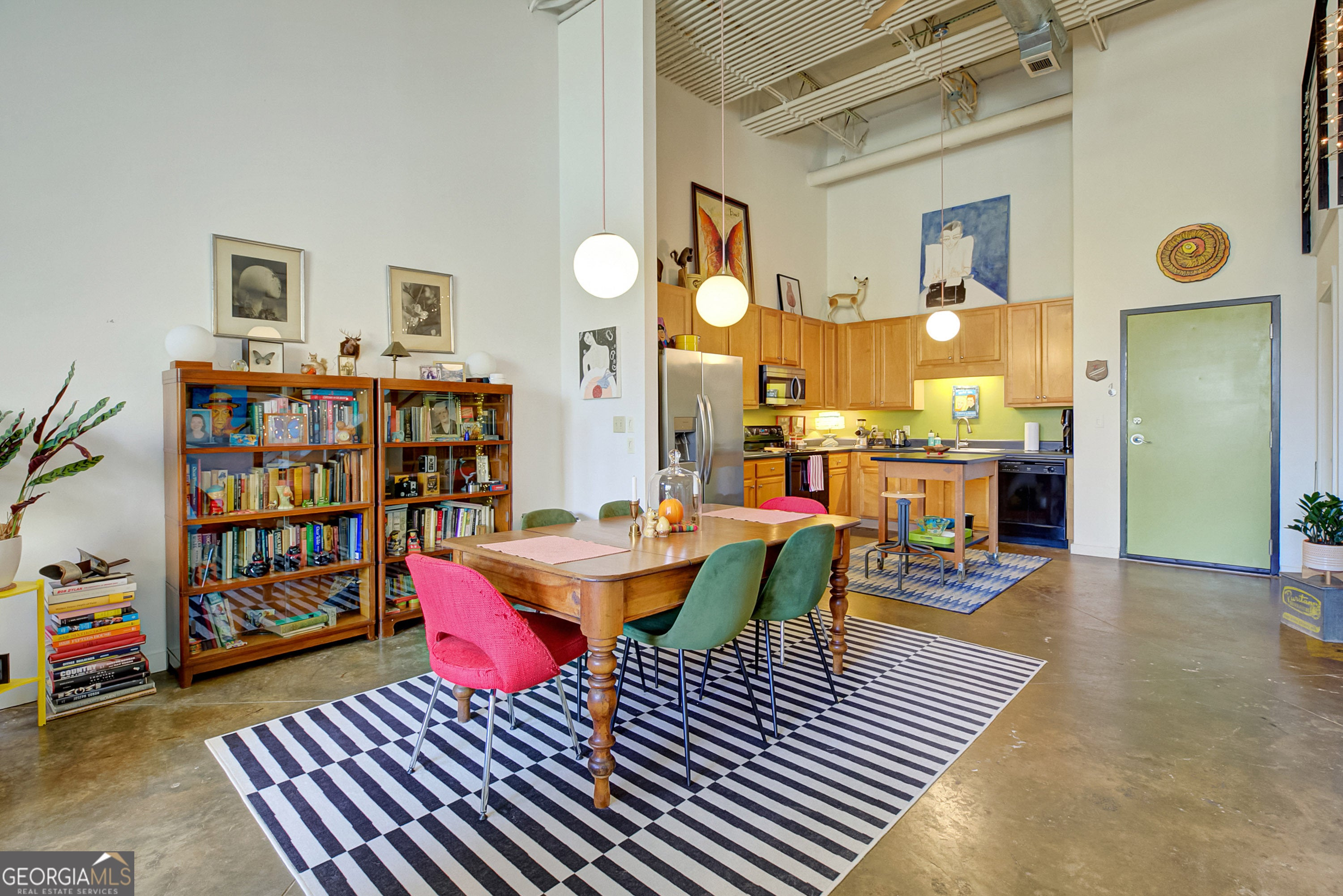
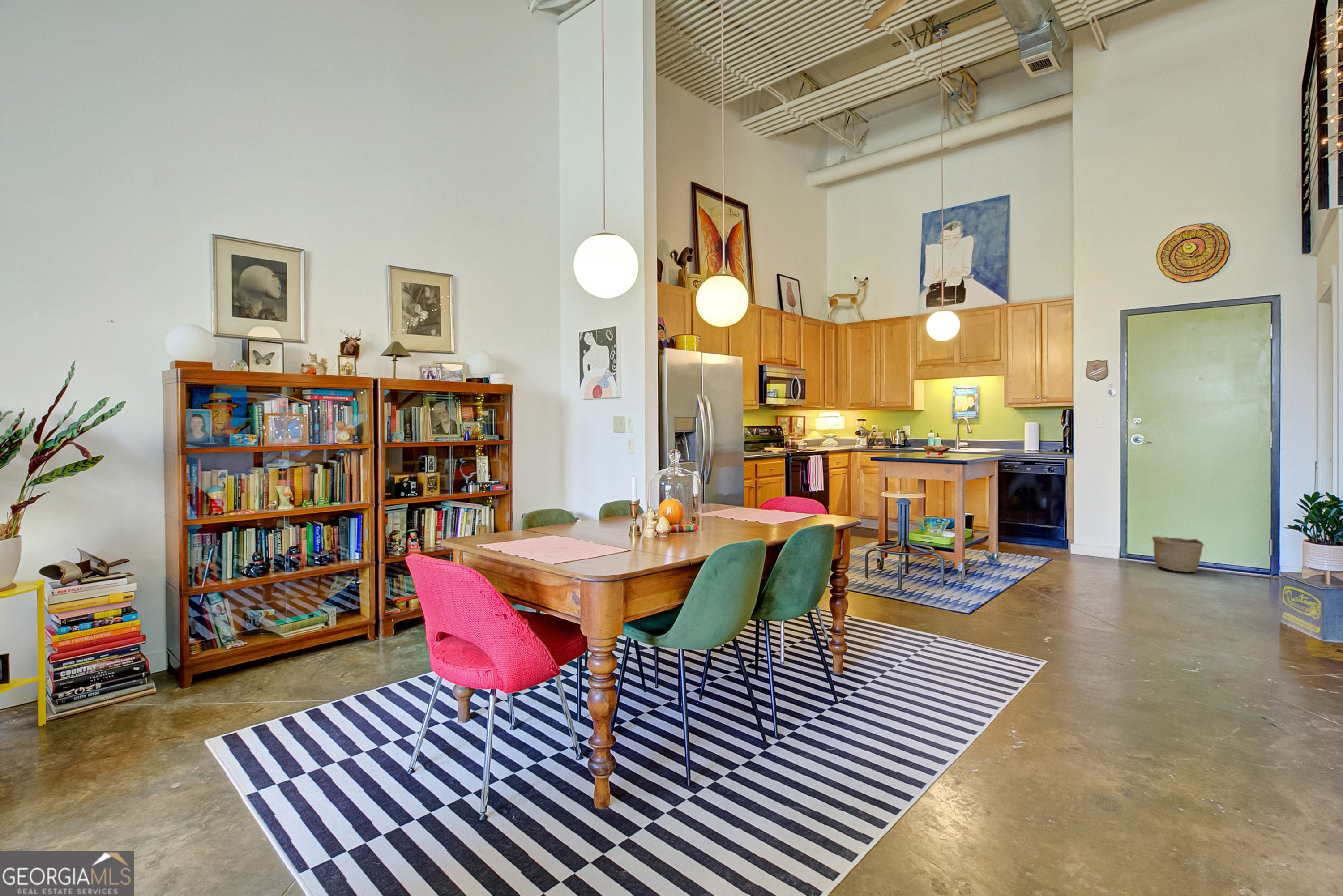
+ basket [1151,536,1204,573]
